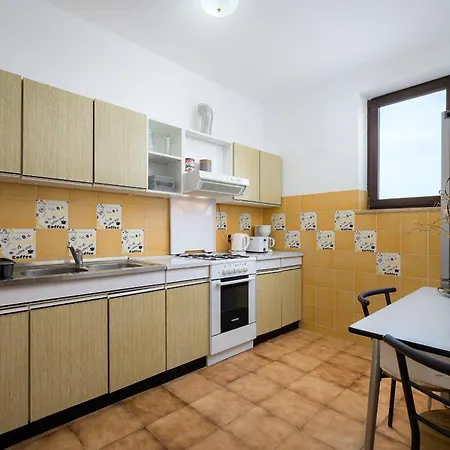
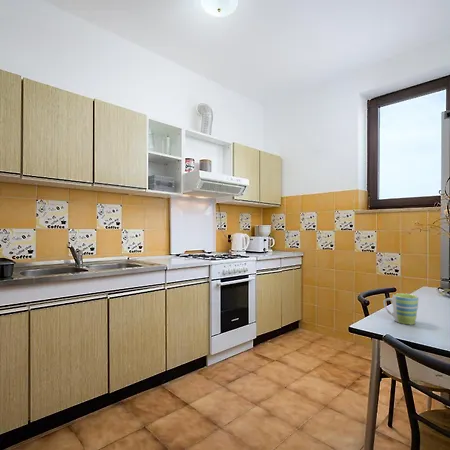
+ mug [382,292,420,326]
